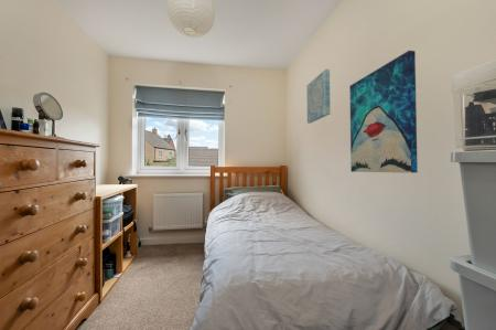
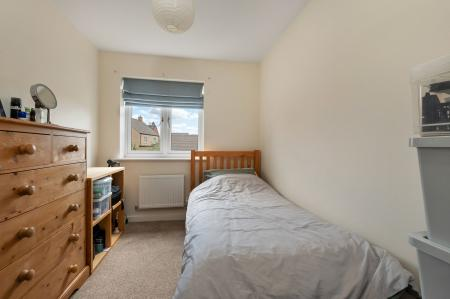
- wall art [348,50,419,173]
- wall art [305,68,332,125]
